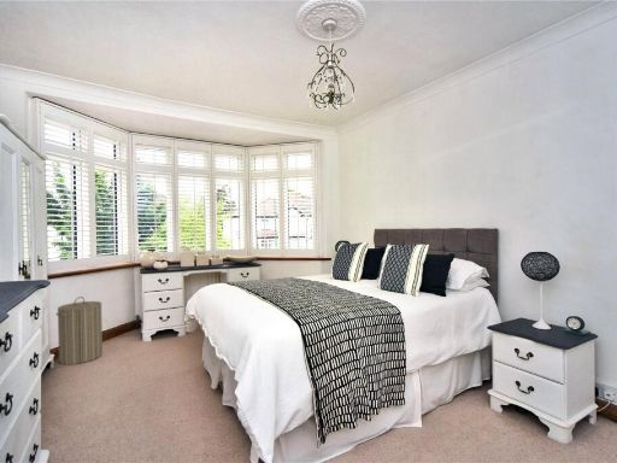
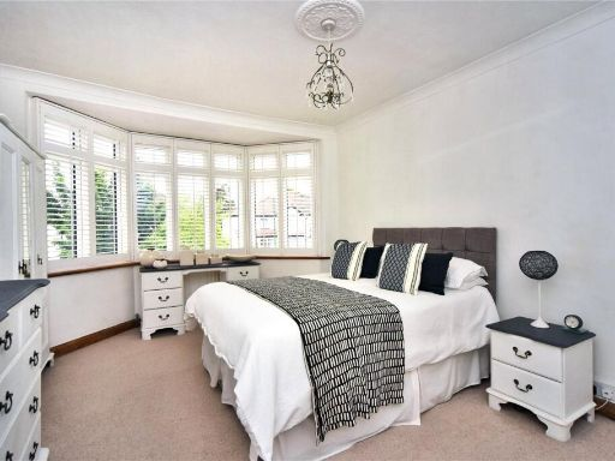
- laundry hamper [55,295,104,365]
